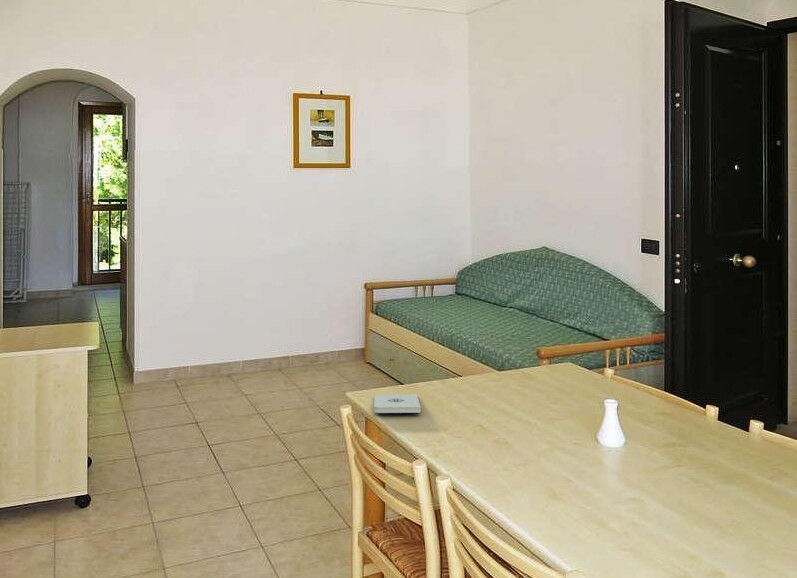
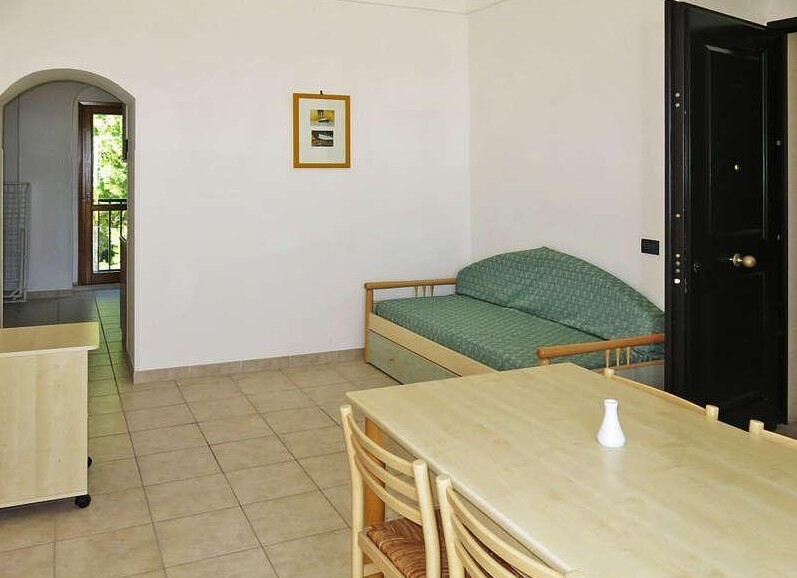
- notepad [373,393,421,414]
